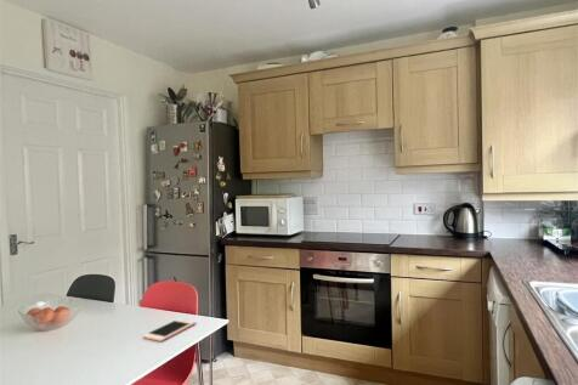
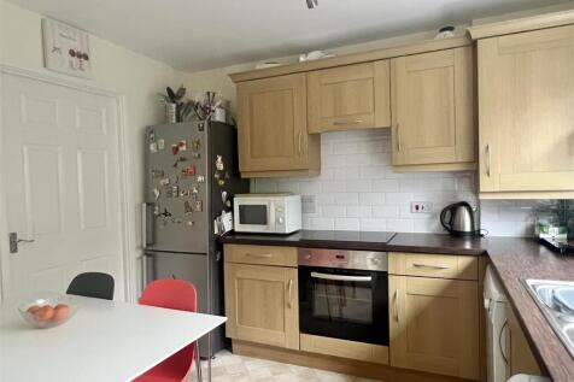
- cell phone [142,317,197,342]
